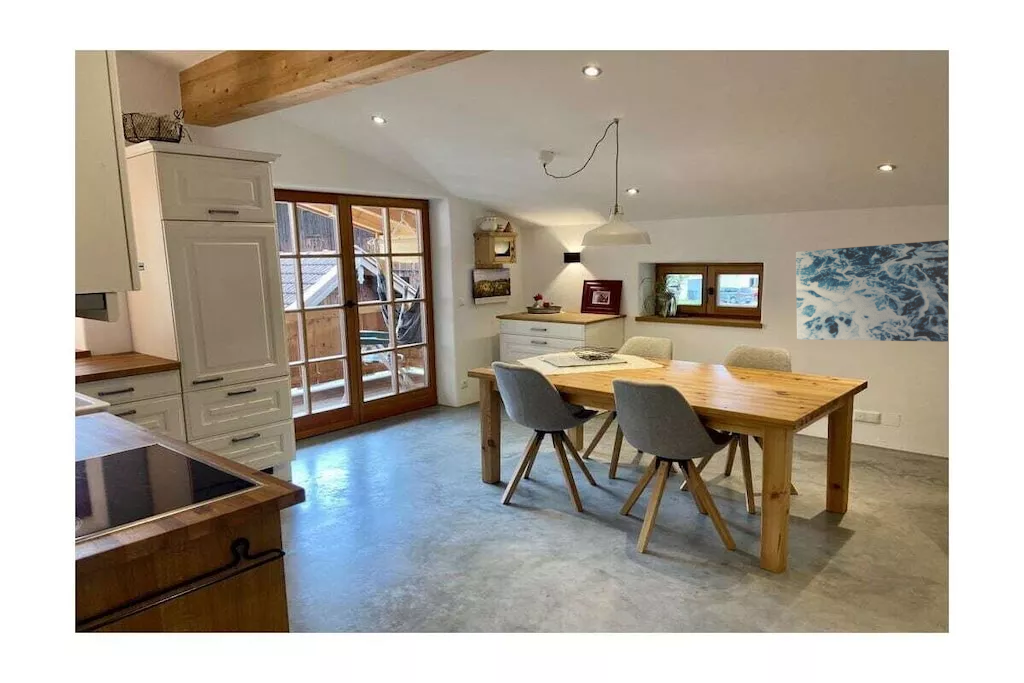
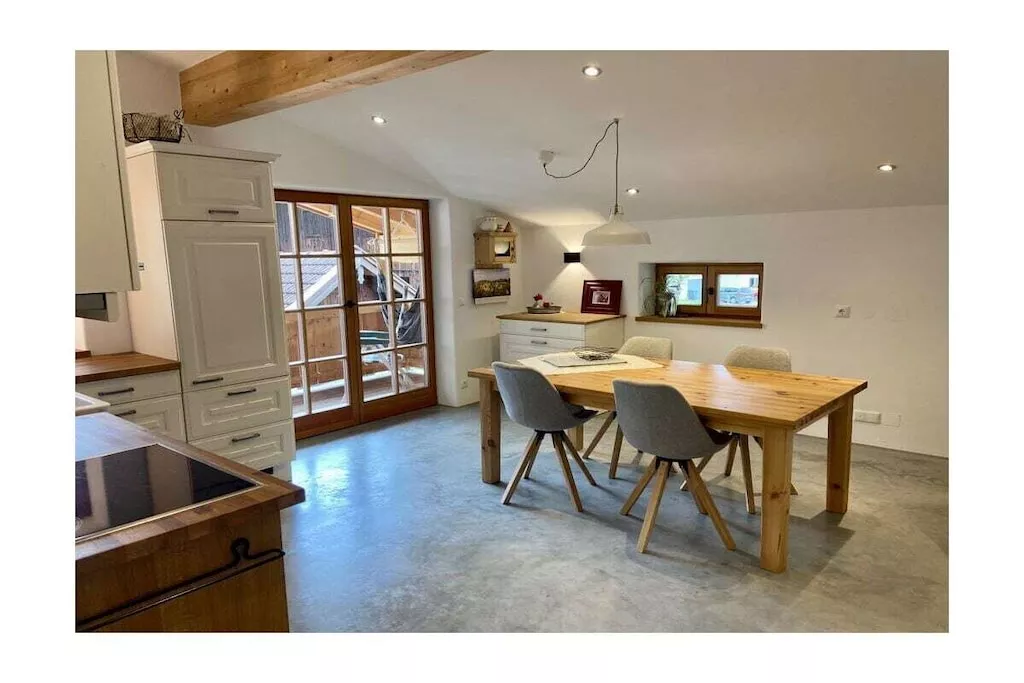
- wall art [795,239,949,343]
